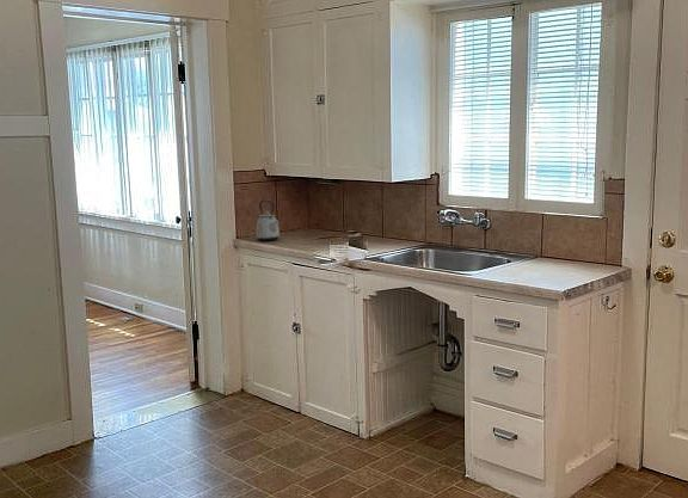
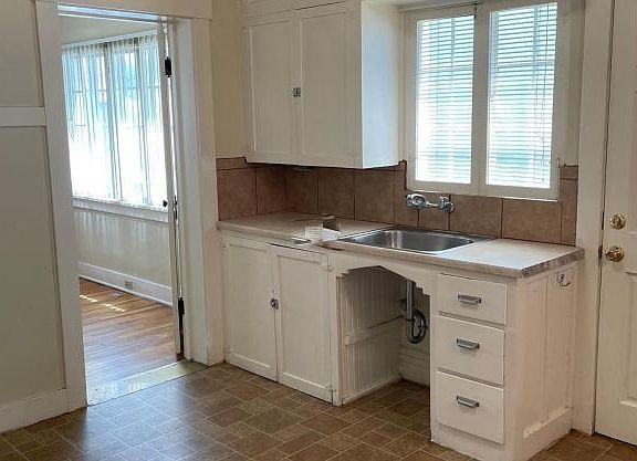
- kettle [254,199,281,242]
